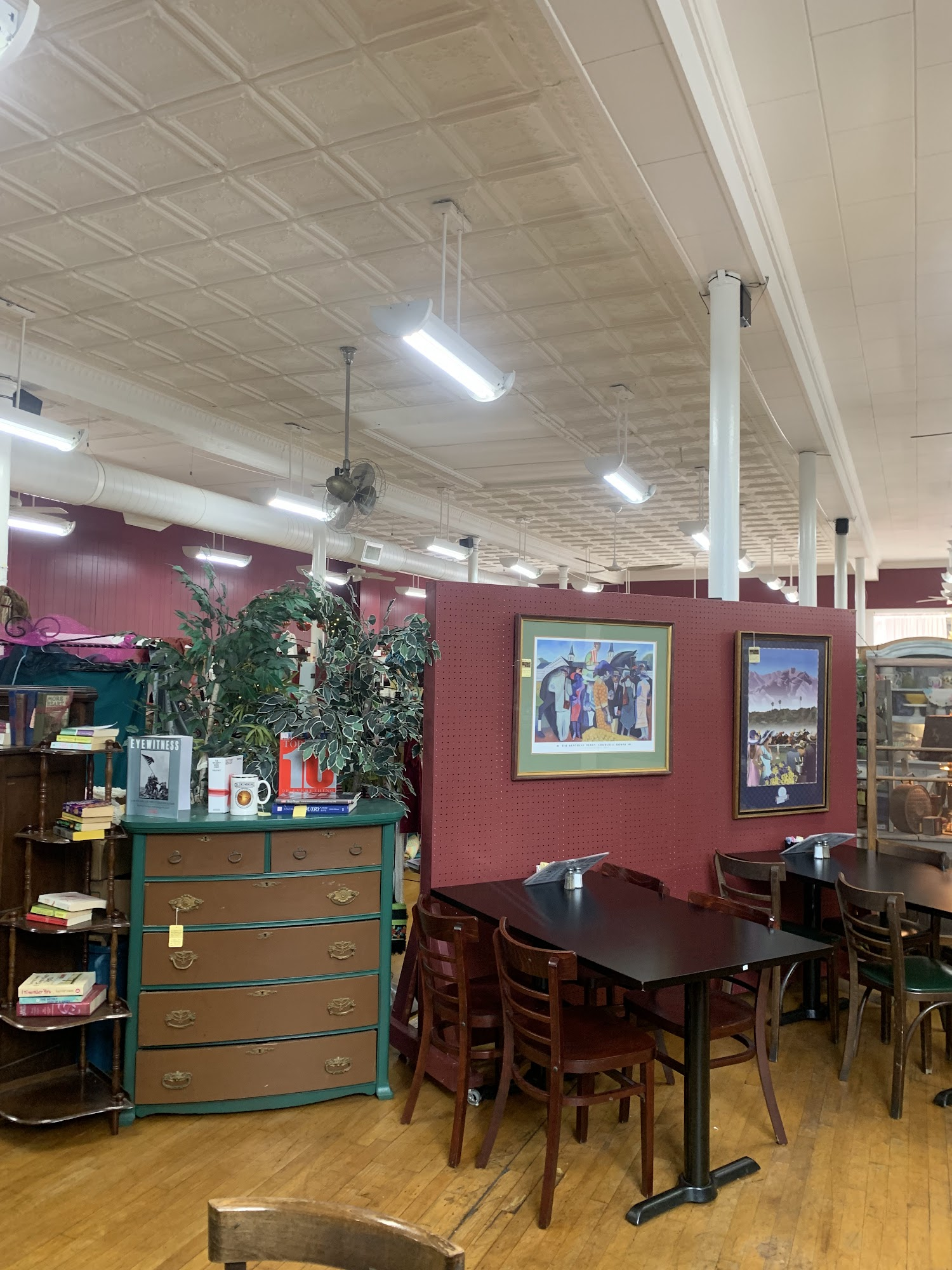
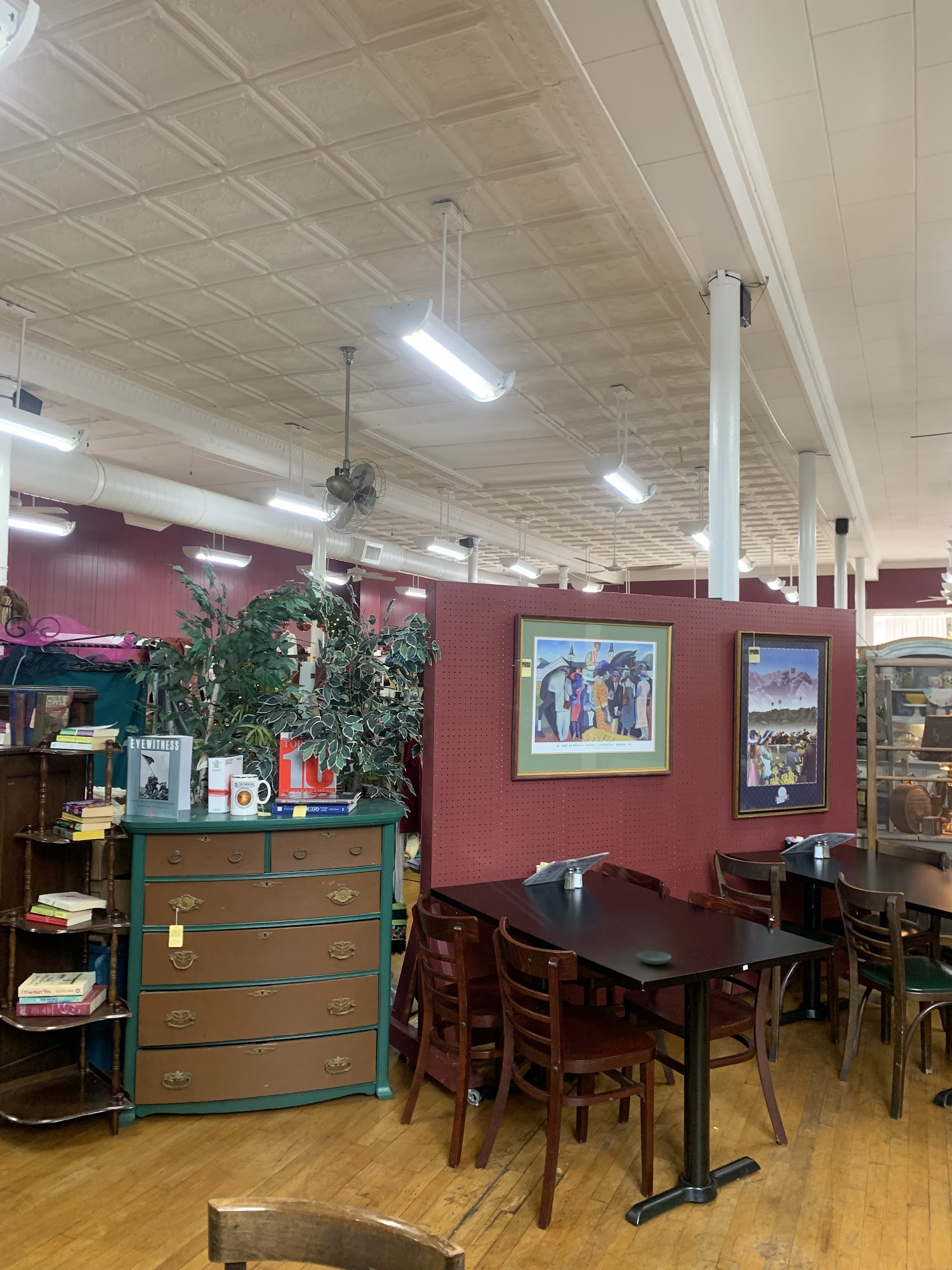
+ saucer [636,950,672,965]
